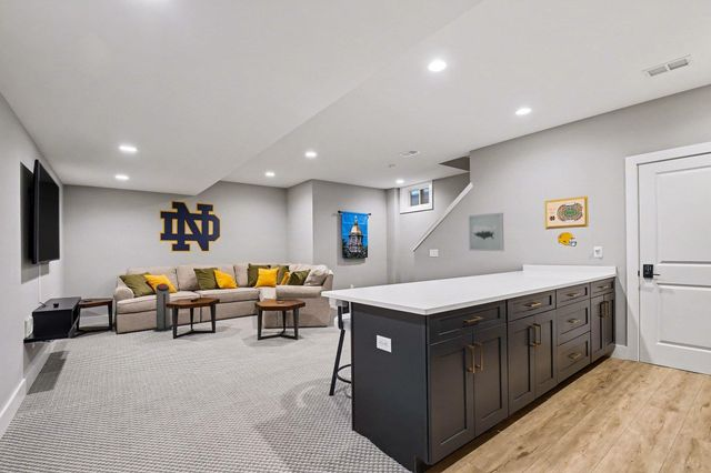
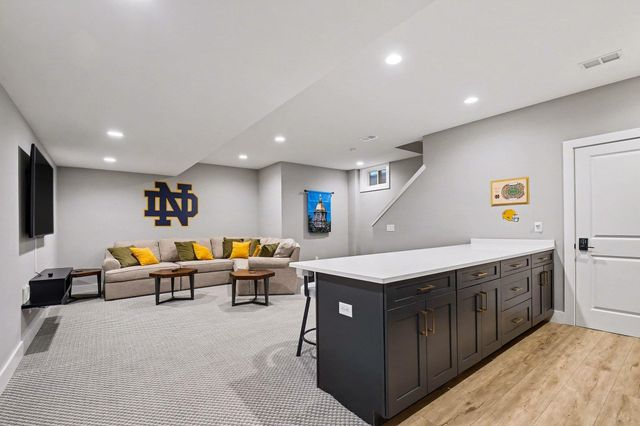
- air purifier [152,282,173,333]
- wall art [468,212,505,252]
